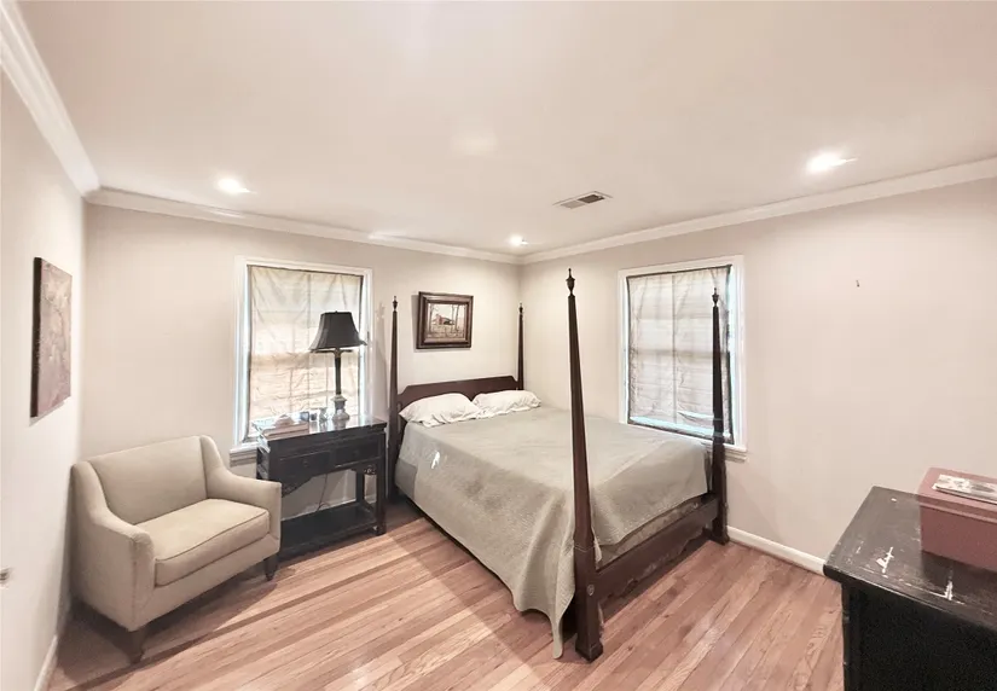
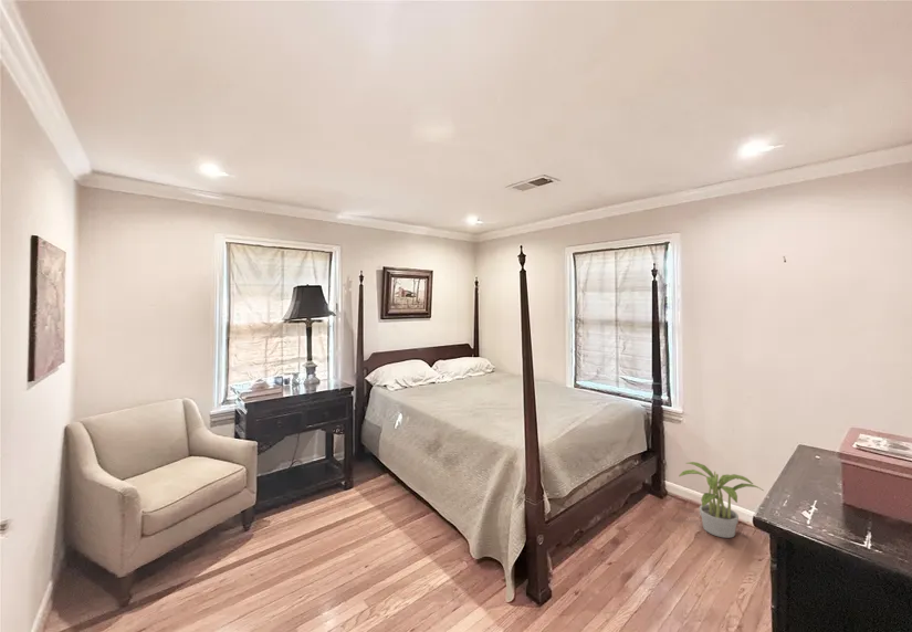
+ potted plant [678,461,765,539]
